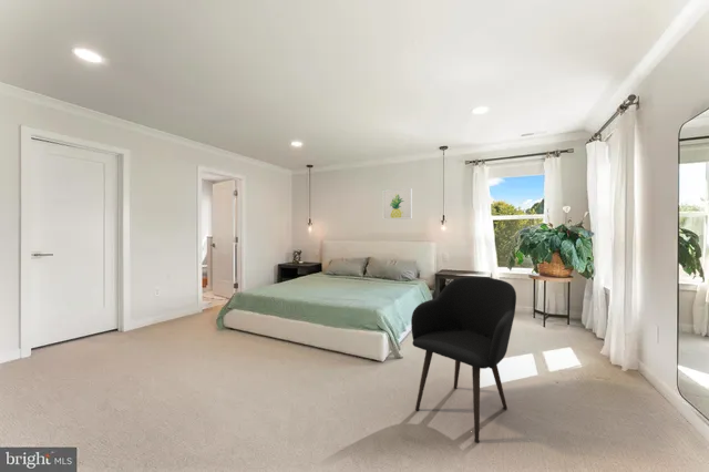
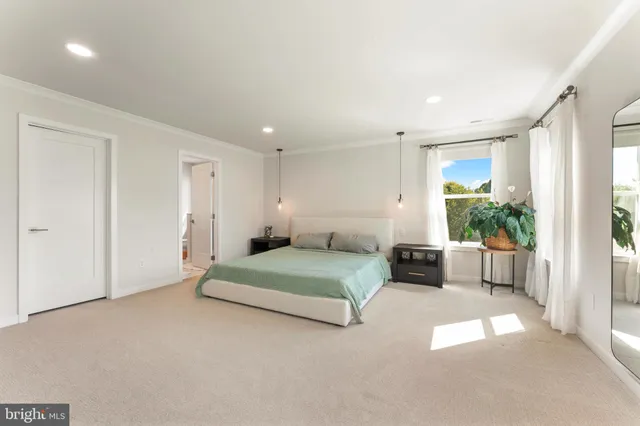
- wall art [382,187,413,220]
- armchair [410,276,517,443]
